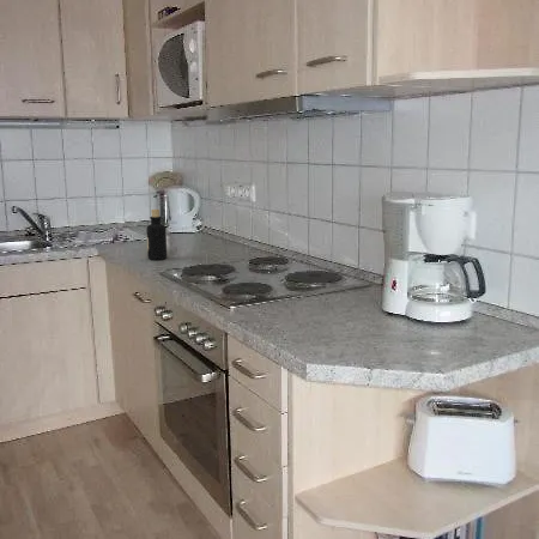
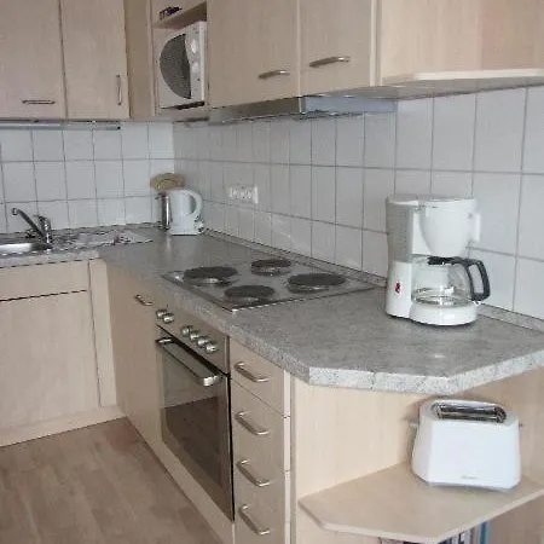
- bottle [145,208,168,261]
